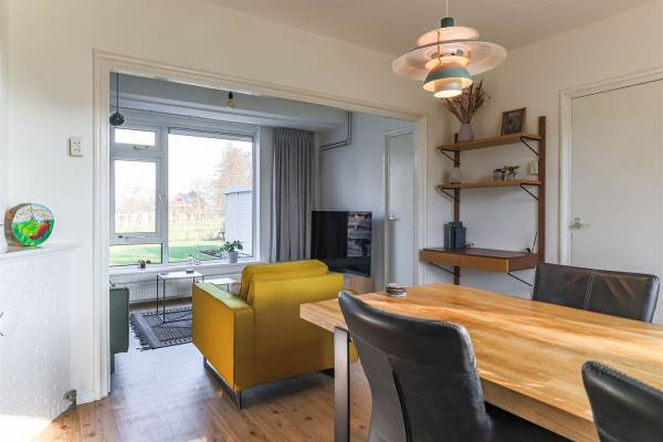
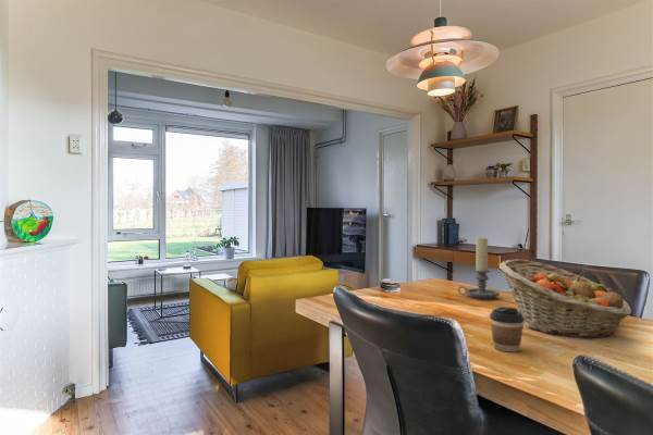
+ coffee cup [489,306,525,353]
+ fruit basket [498,259,632,338]
+ candle holder [457,236,501,300]
